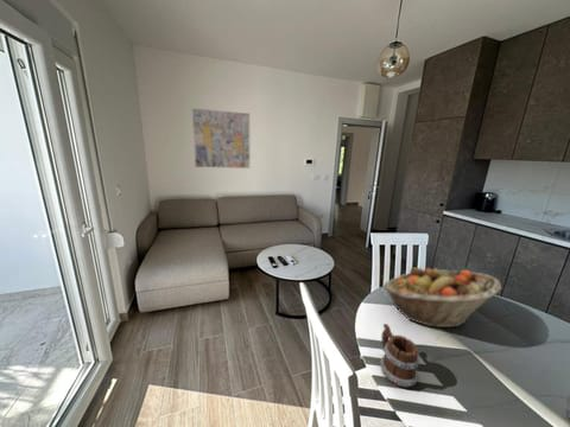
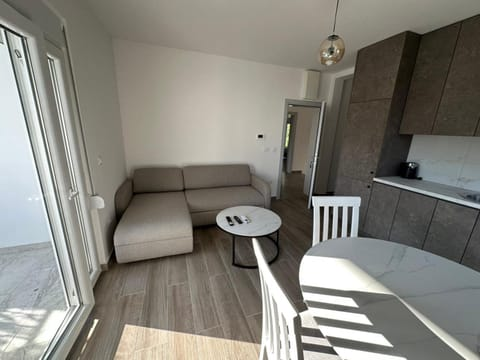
- mug [379,323,422,389]
- fruit basket [382,266,502,329]
- wall art [191,108,251,170]
